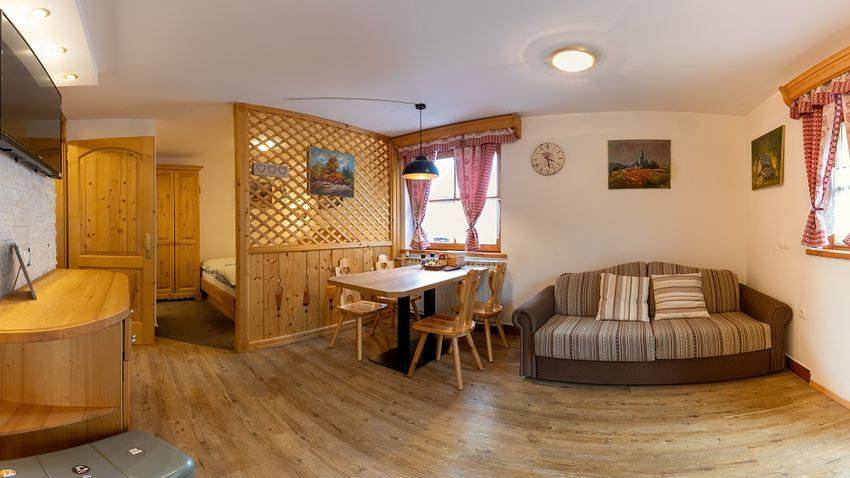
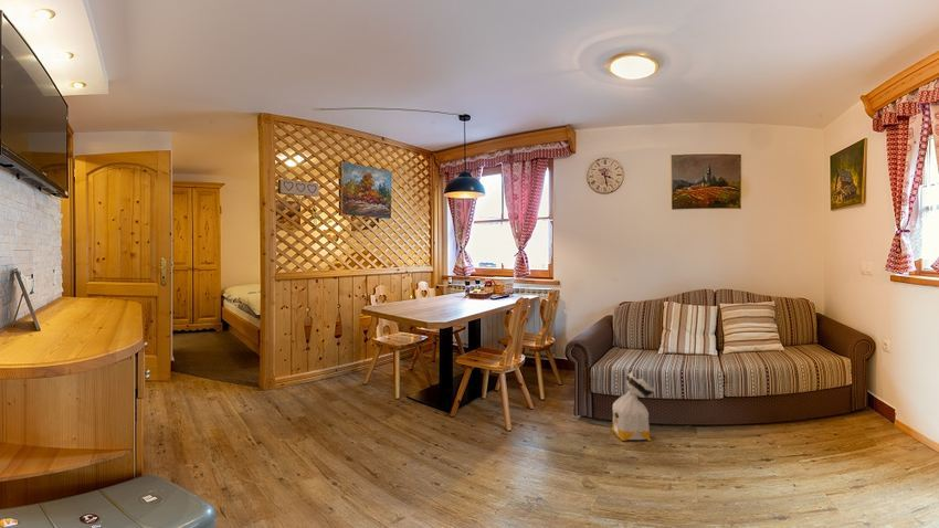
+ bag [610,369,657,442]
